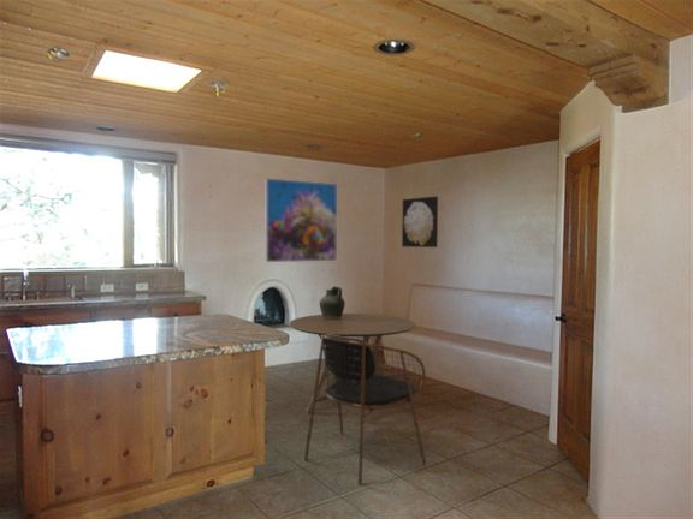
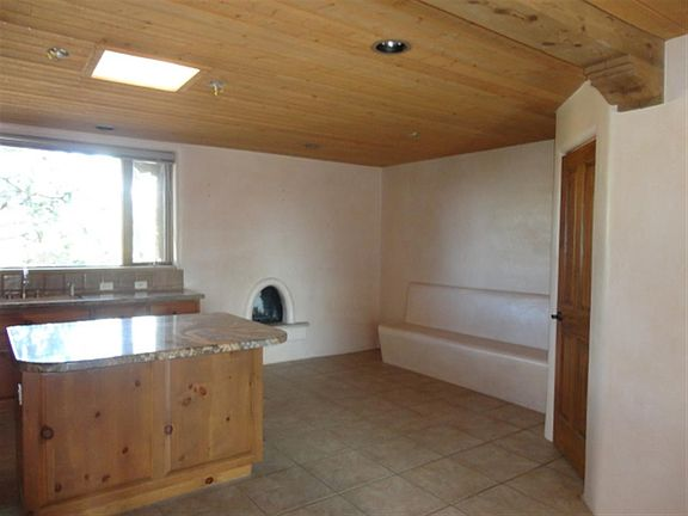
- dining table [289,312,417,424]
- dining chair [303,334,427,485]
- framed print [263,177,338,263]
- ceramic jug [319,285,346,320]
- wall art [401,196,439,249]
